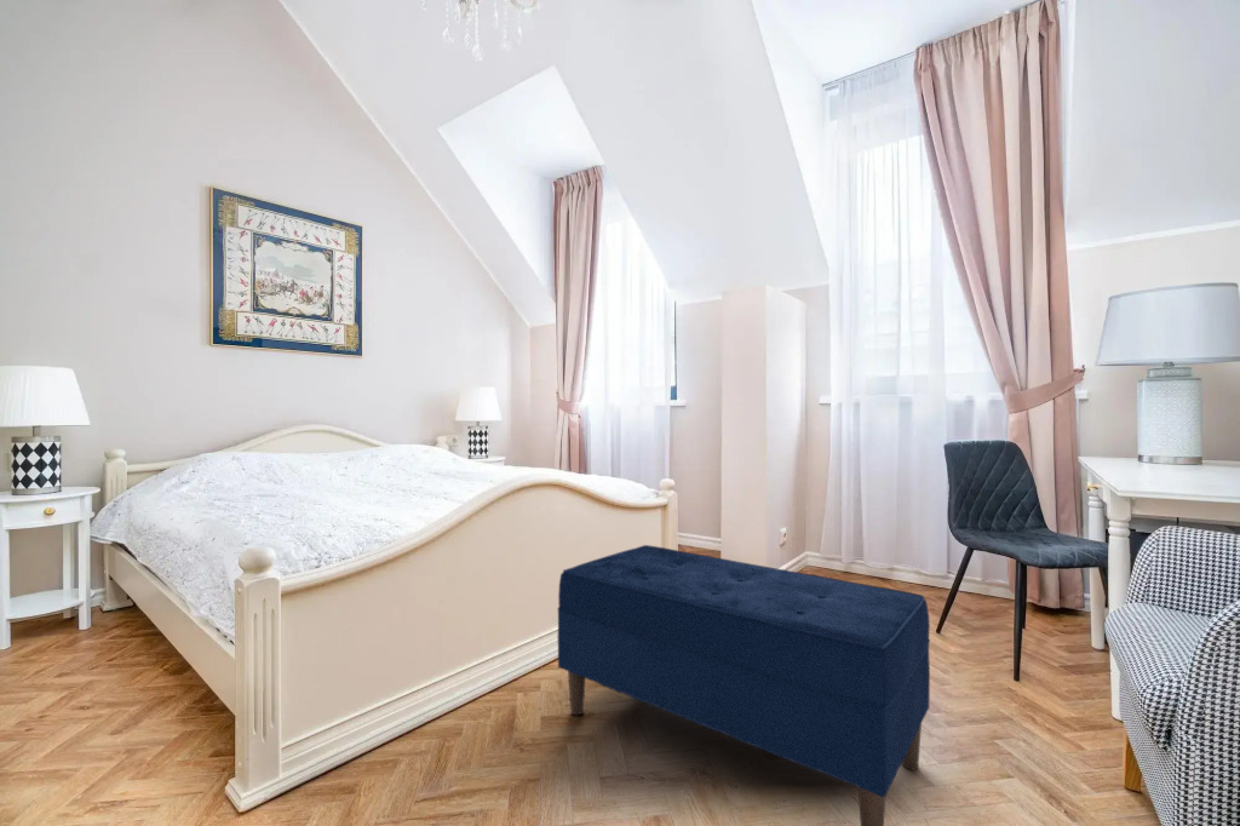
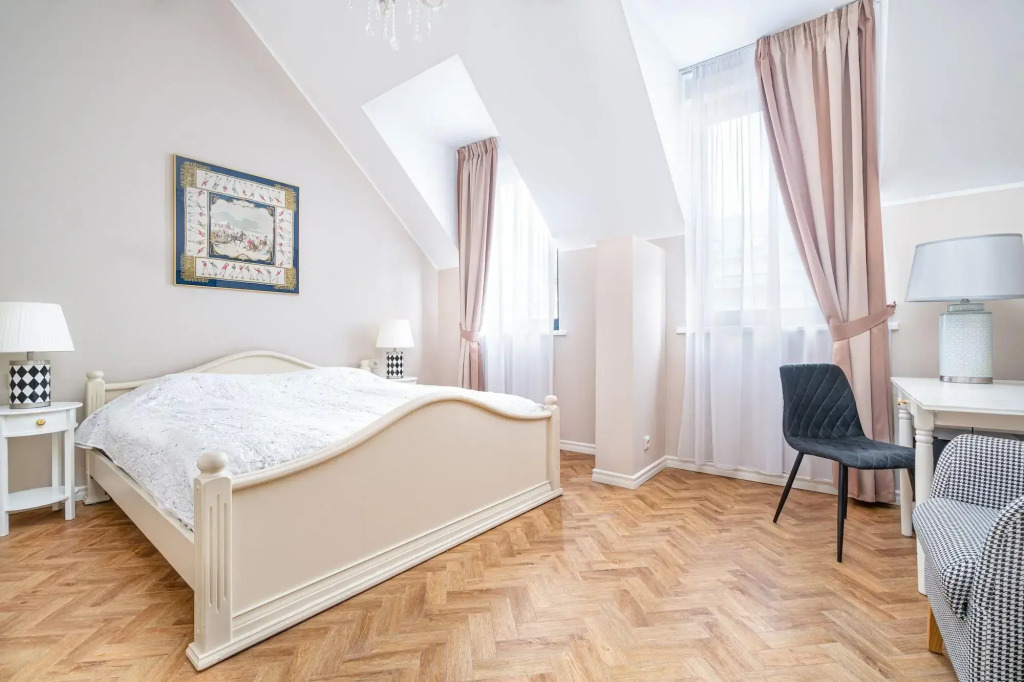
- bench [557,544,931,826]
